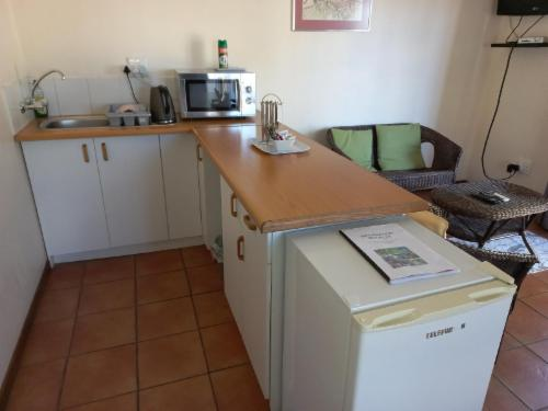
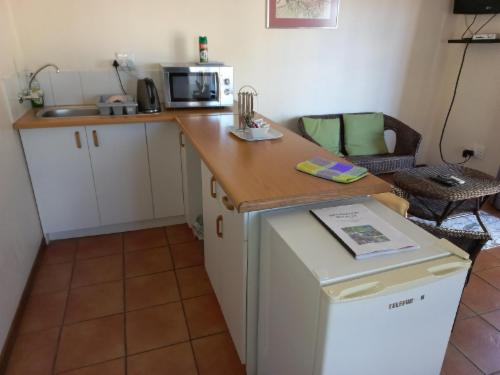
+ dish towel [295,155,370,184]
